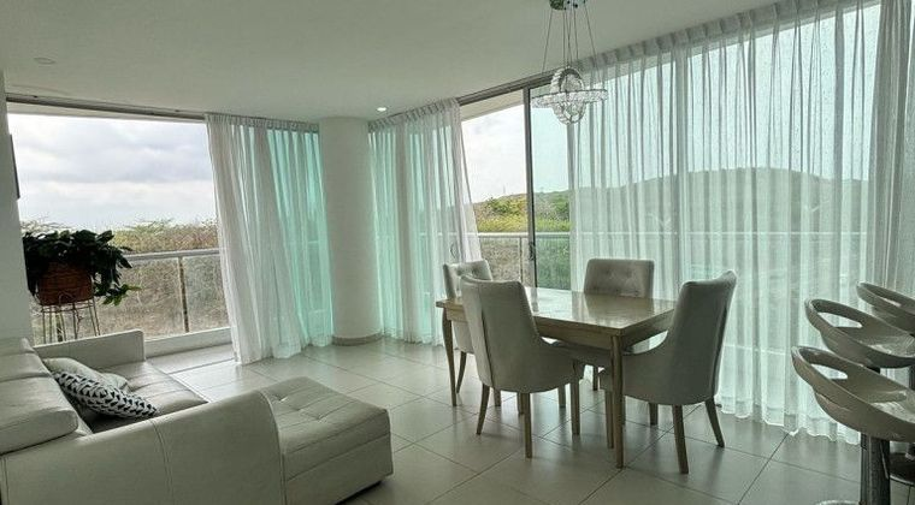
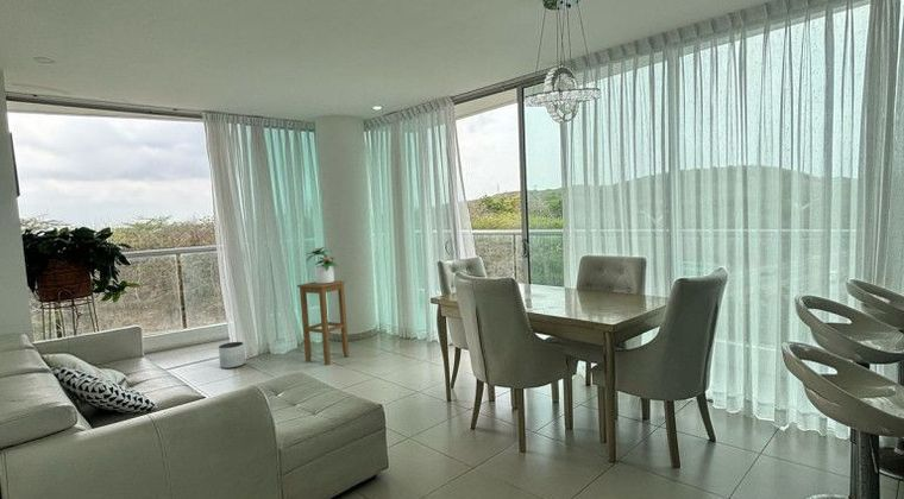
+ potted plant [305,246,339,284]
+ stool [296,279,350,366]
+ planter [218,341,246,369]
